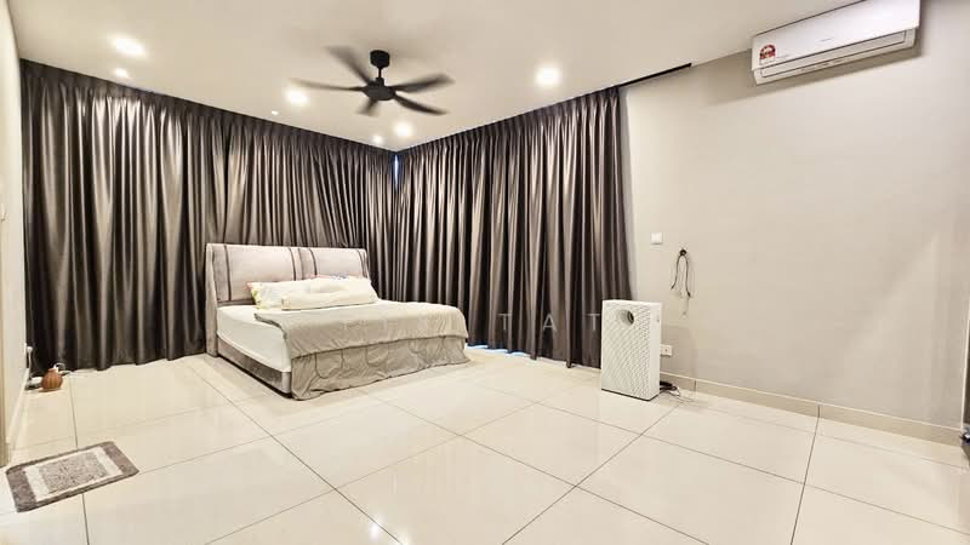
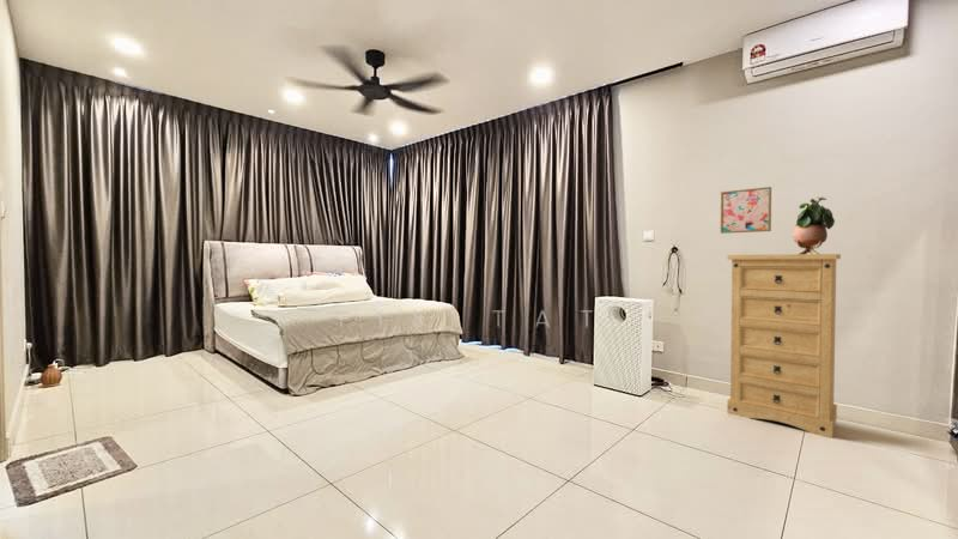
+ potted plant [792,195,836,254]
+ wall art [720,186,772,235]
+ dresser [726,253,842,440]
